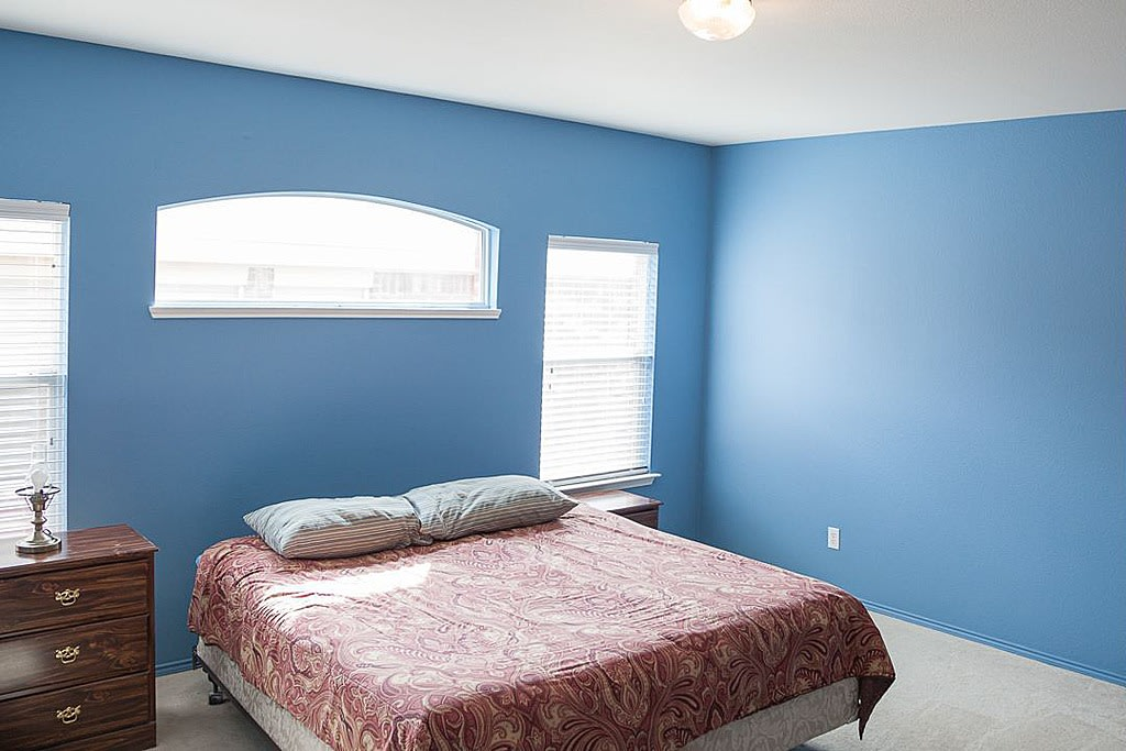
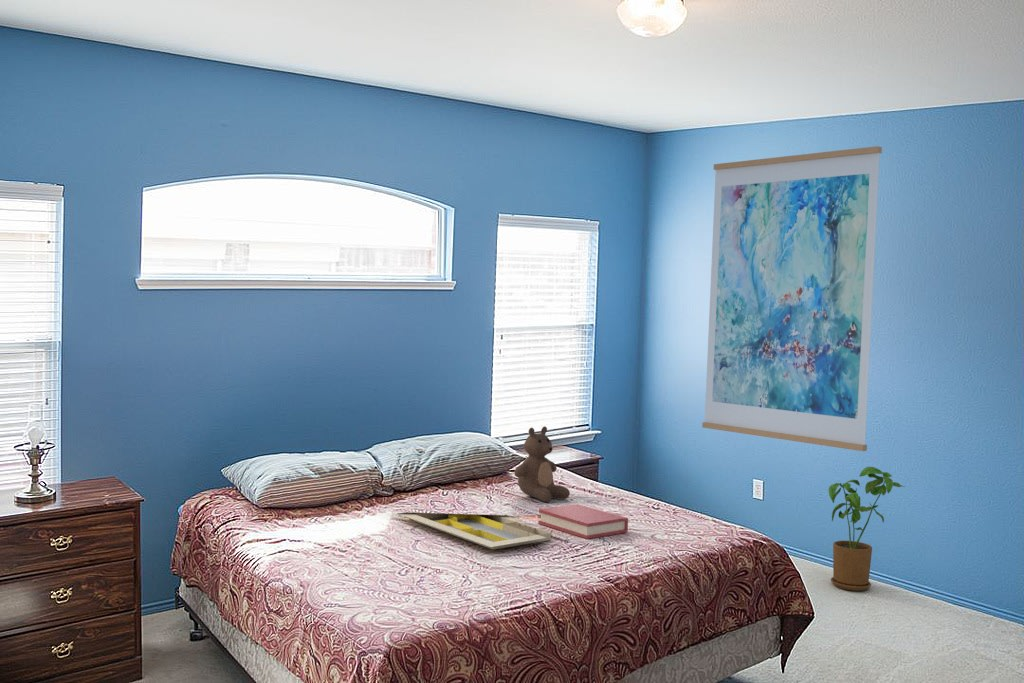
+ hardback book [537,503,629,540]
+ serving tray [396,511,552,551]
+ teddy bear [513,425,571,503]
+ wall art [701,145,883,452]
+ house plant [828,466,906,592]
